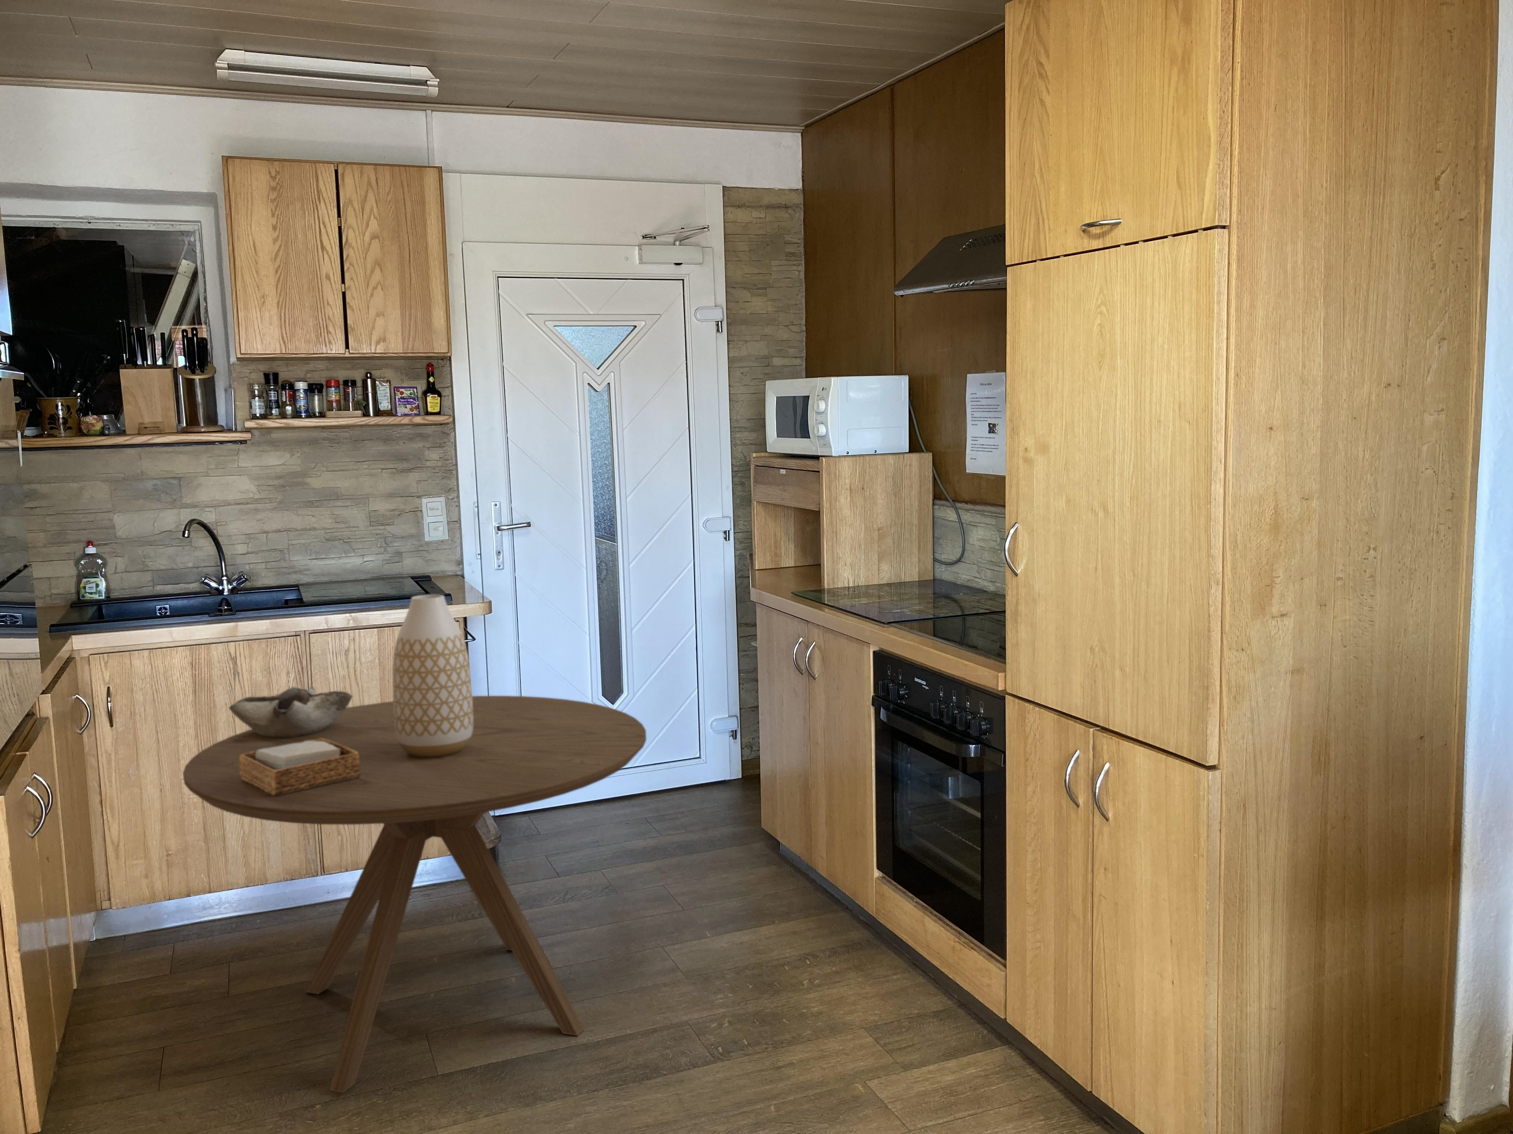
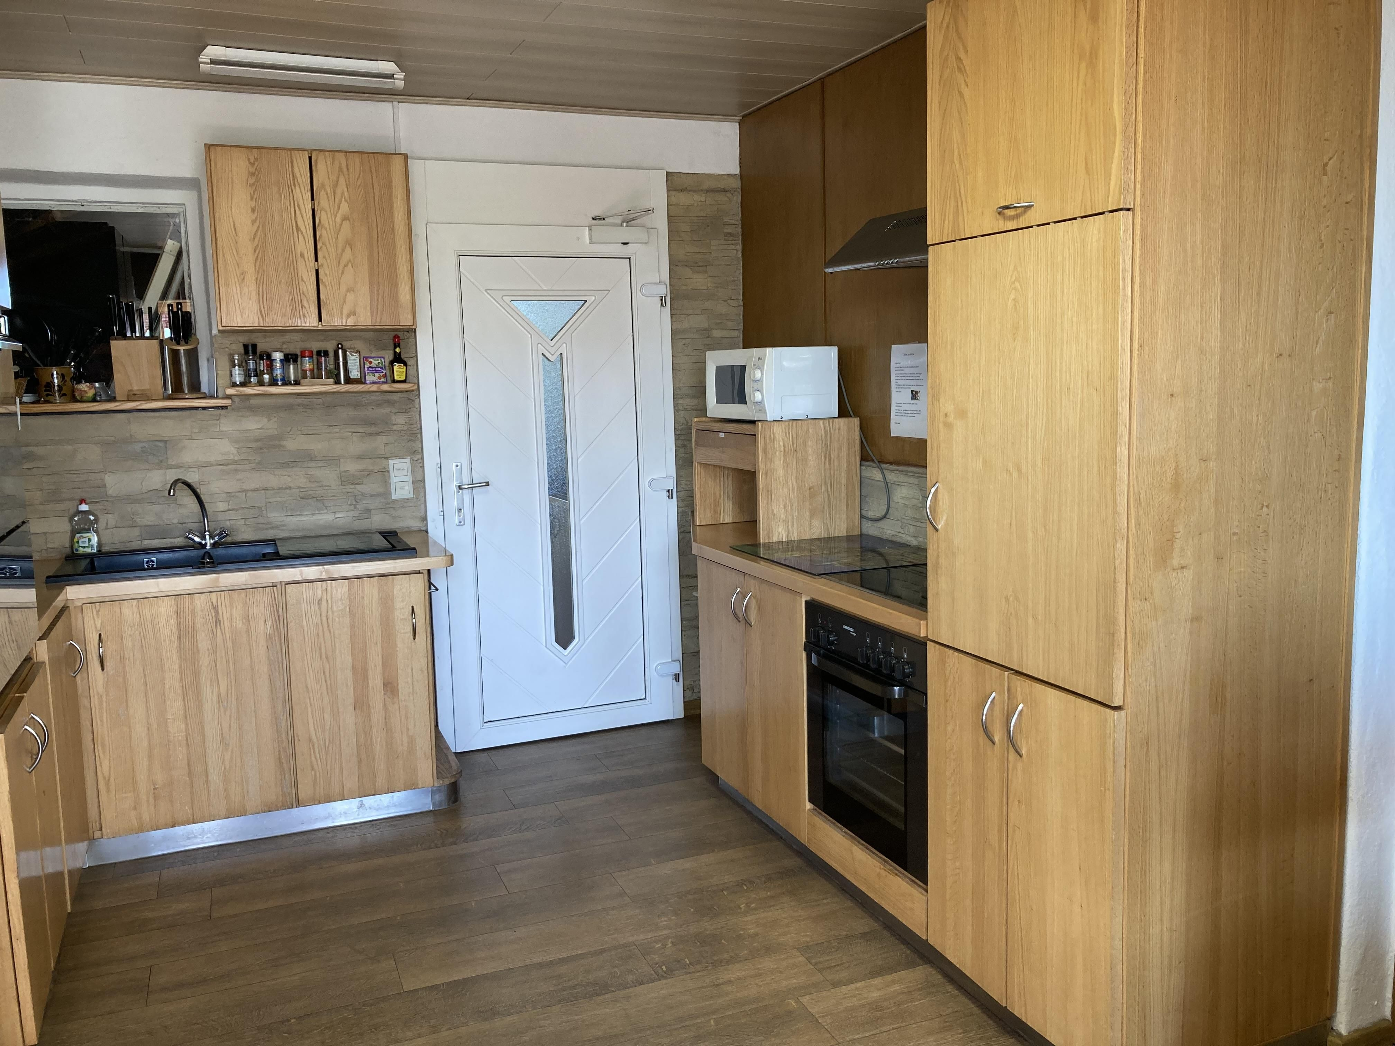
- dining table [182,696,647,1094]
- napkin holder [239,739,360,796]
- vase [392,594,473,758]
- bowl [229,686,353,737]
